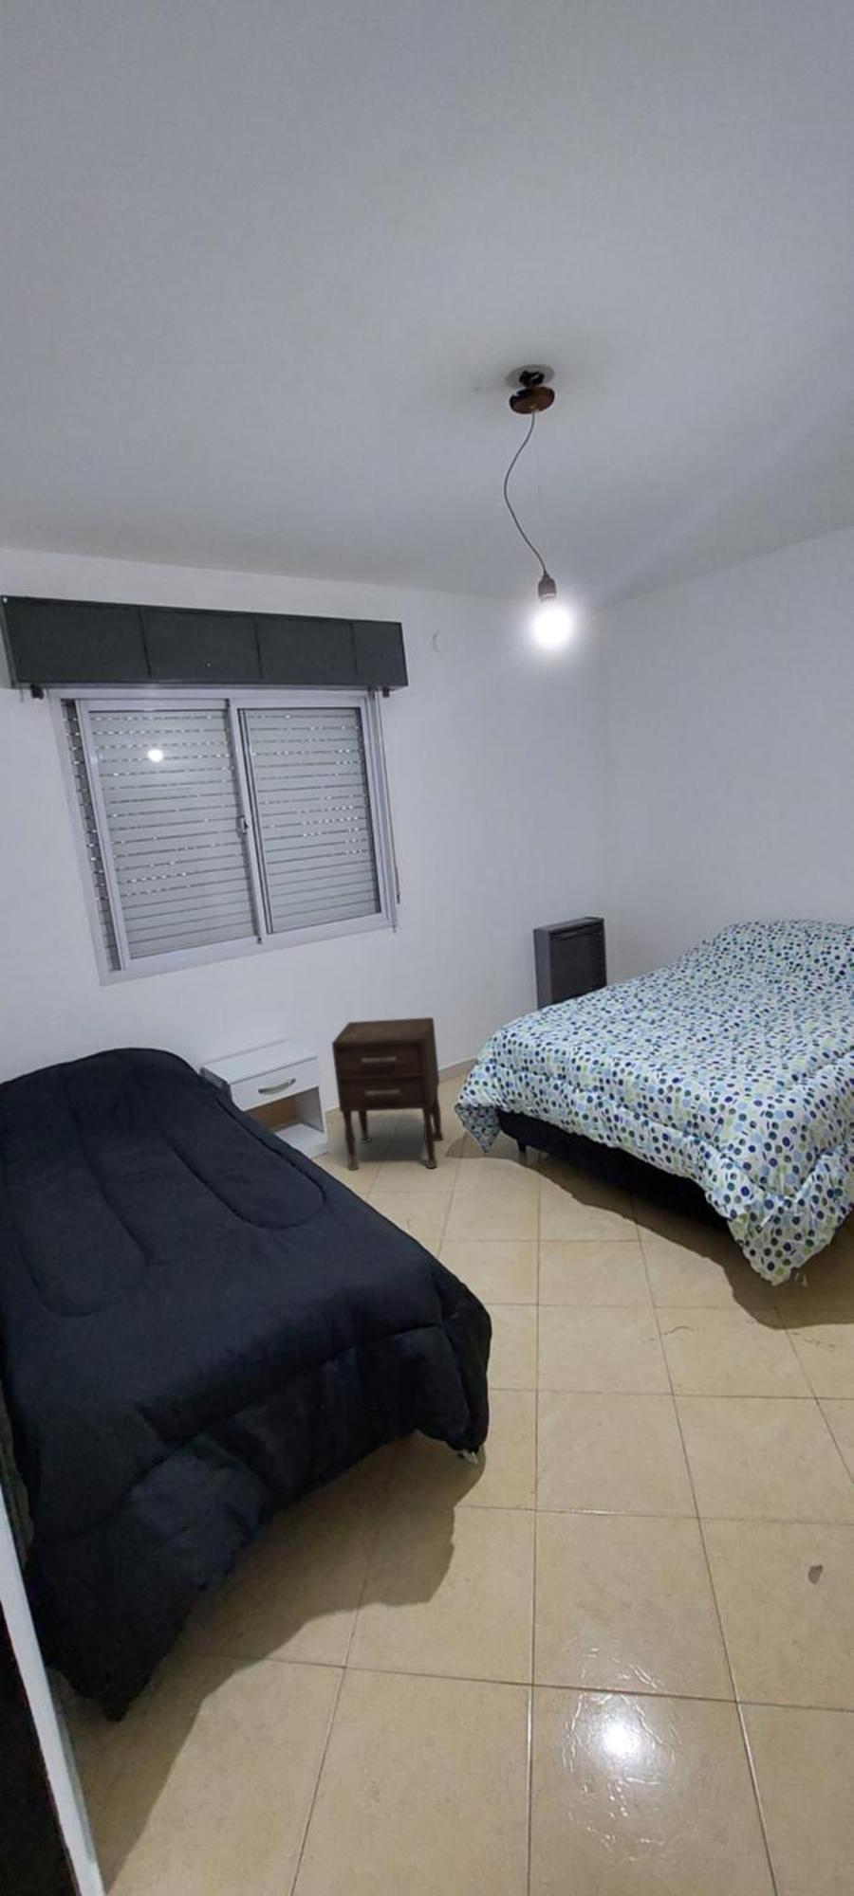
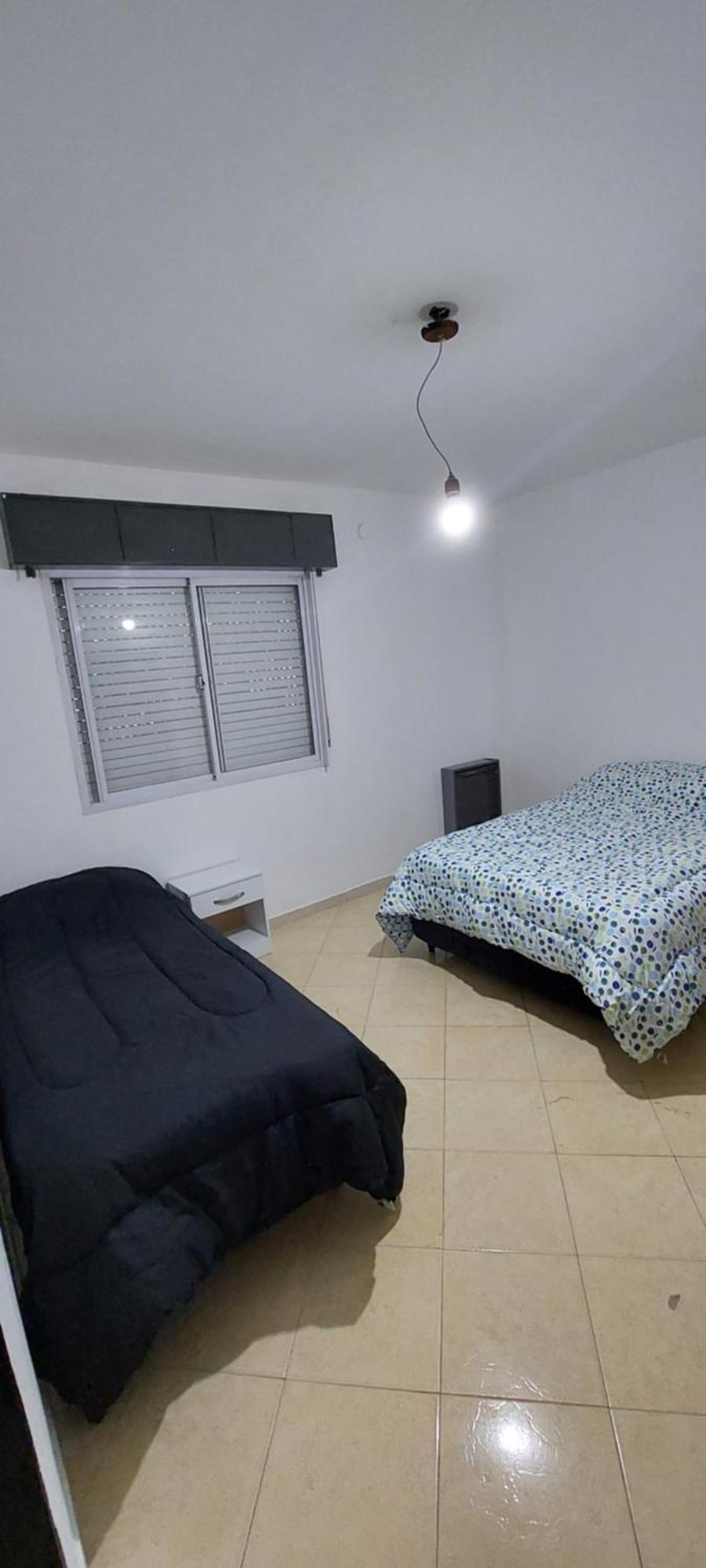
- nightstand [331,1016,444,1170]
